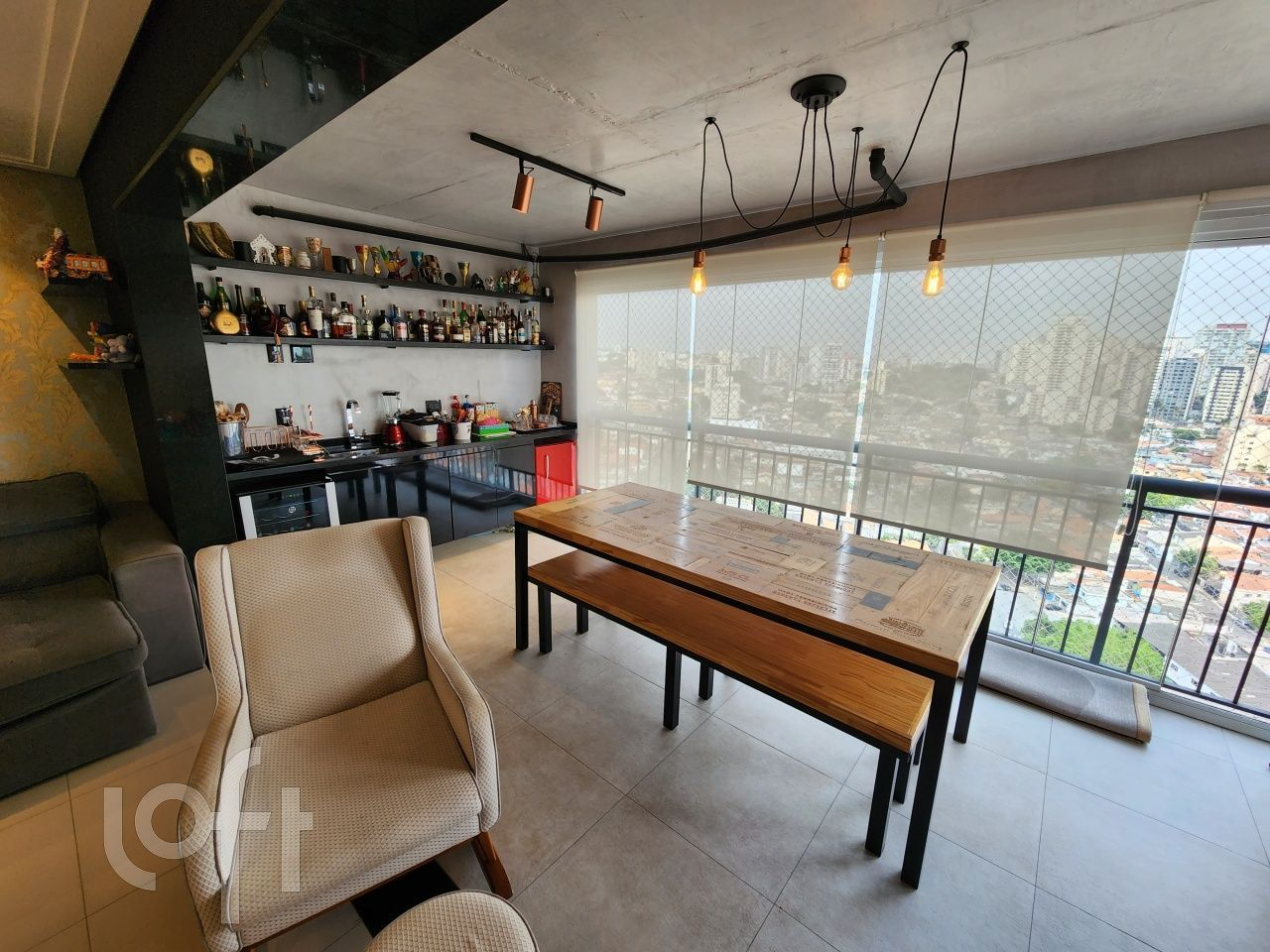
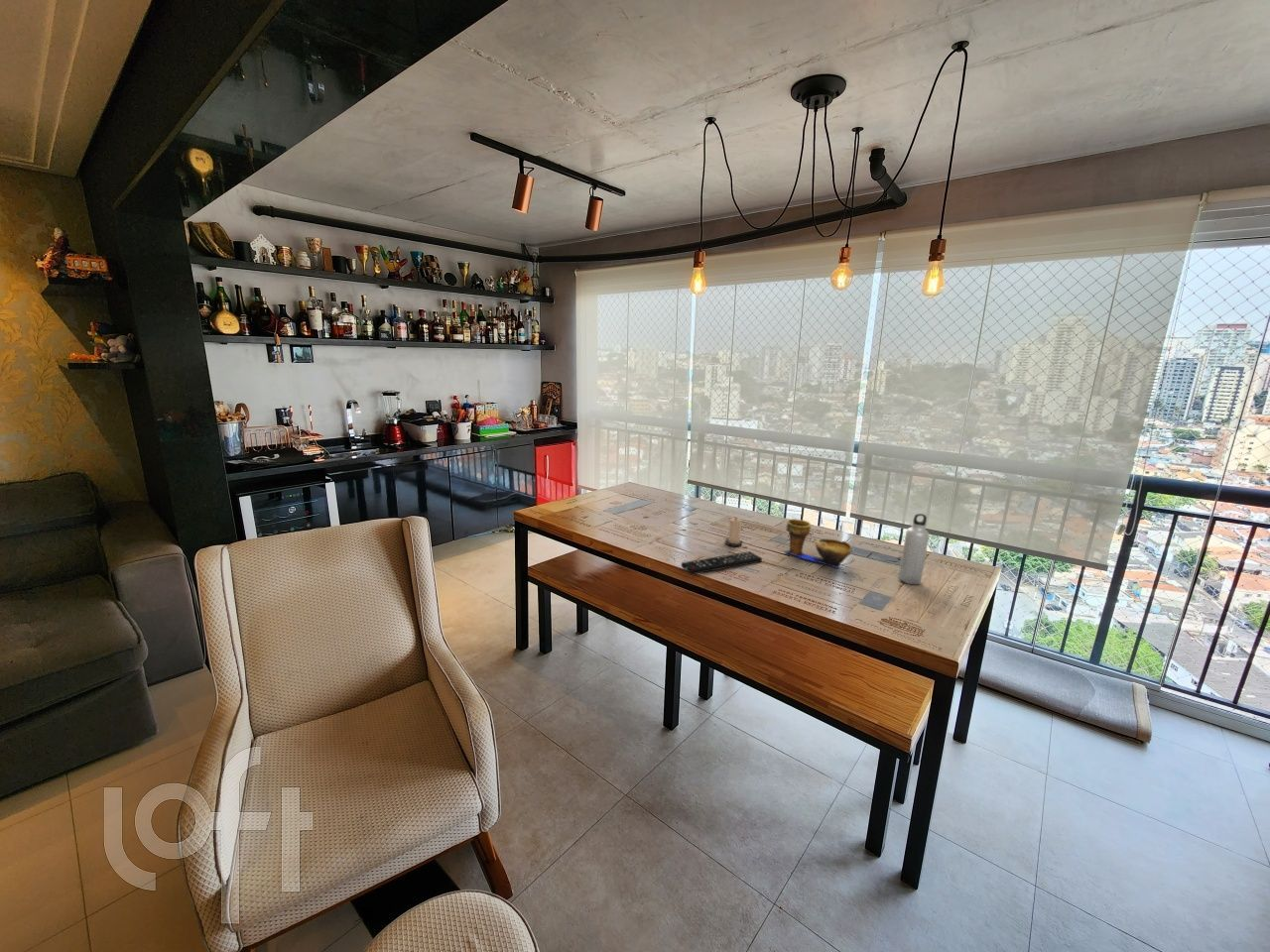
+ decorative bowl [784,518,854,569]
+ candle [724,516,743,547]
+ water bottle [898,513,930,585]
+ remote control [681,550,763,575]
